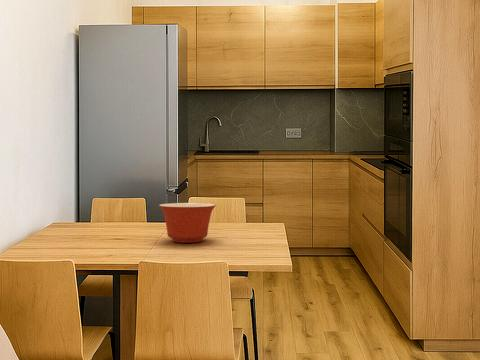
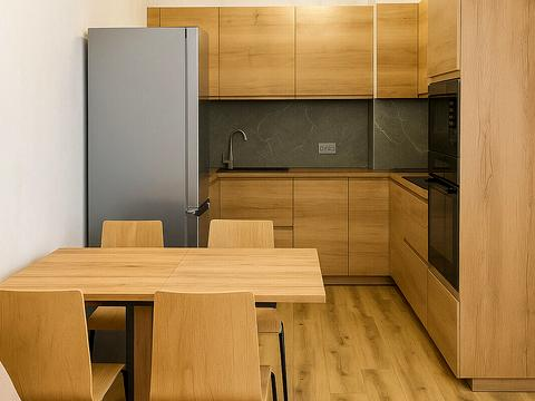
- mixing bowl [158,202,217,244]
